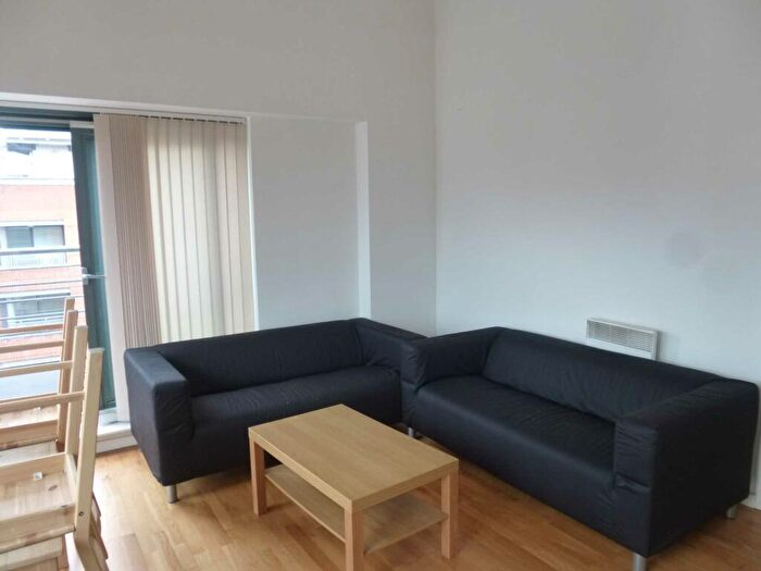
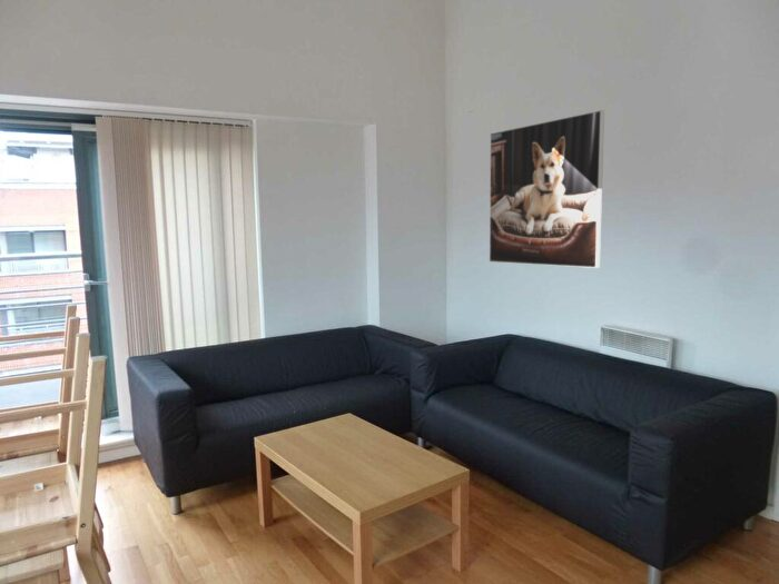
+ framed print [489,109,605,269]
